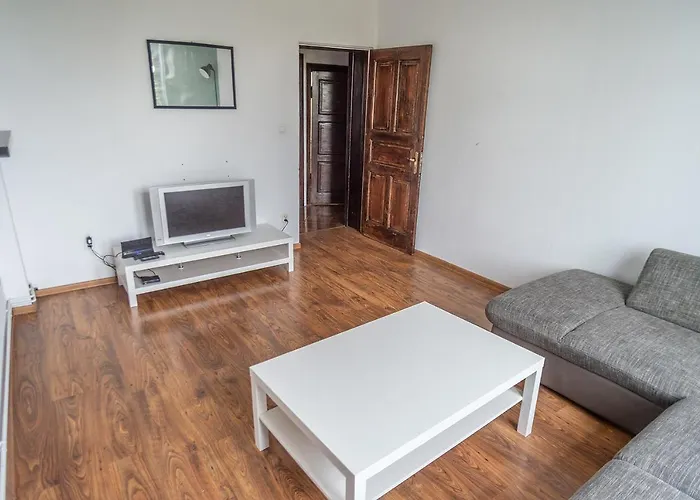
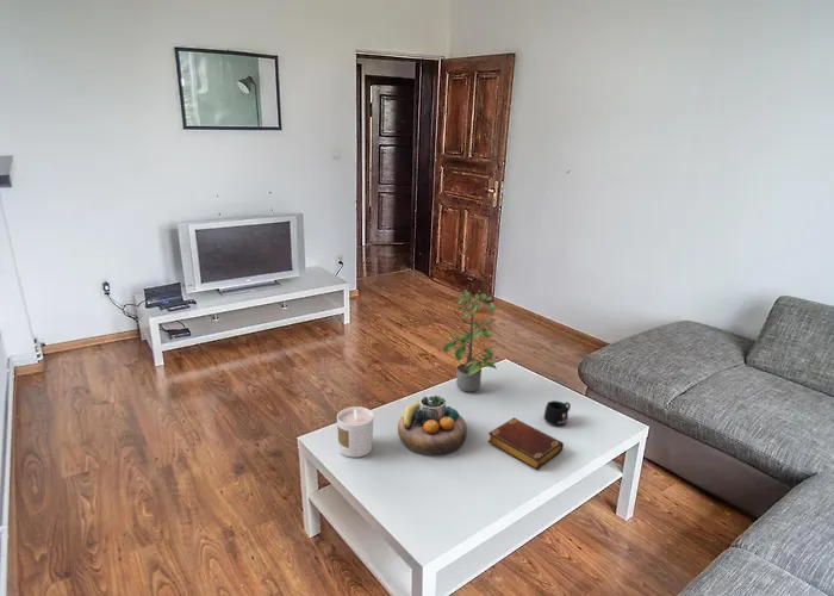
+ mug [542,399,572,427]
+ decorative bowl [397,393,468,457]
+ potted plant [442,286,498,393]
+ candle [336,405,374,459]
+ book [486,417,565,471]
